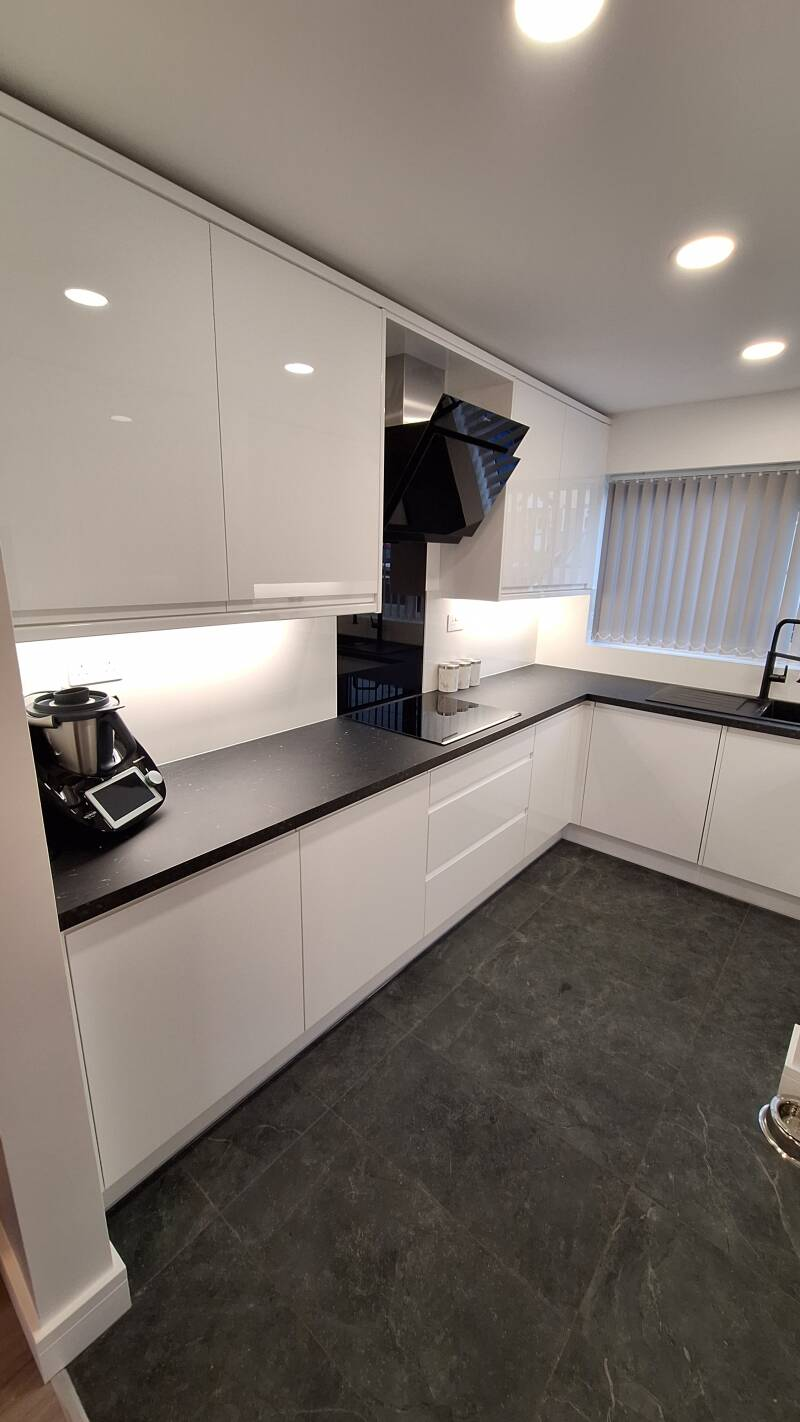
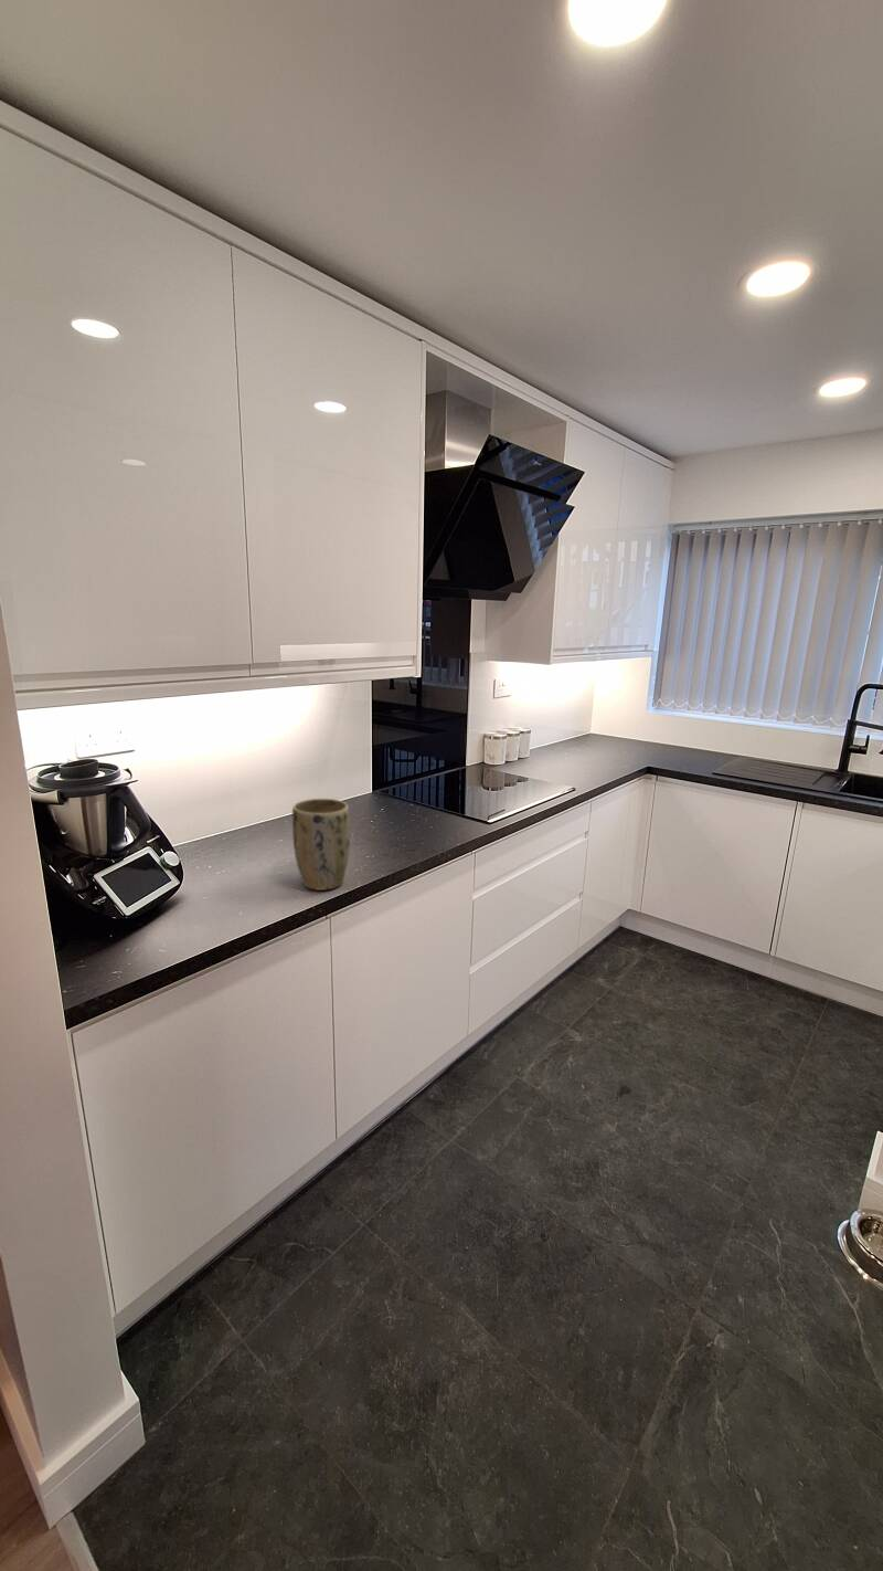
+ plant pot [291,798,351,892]
